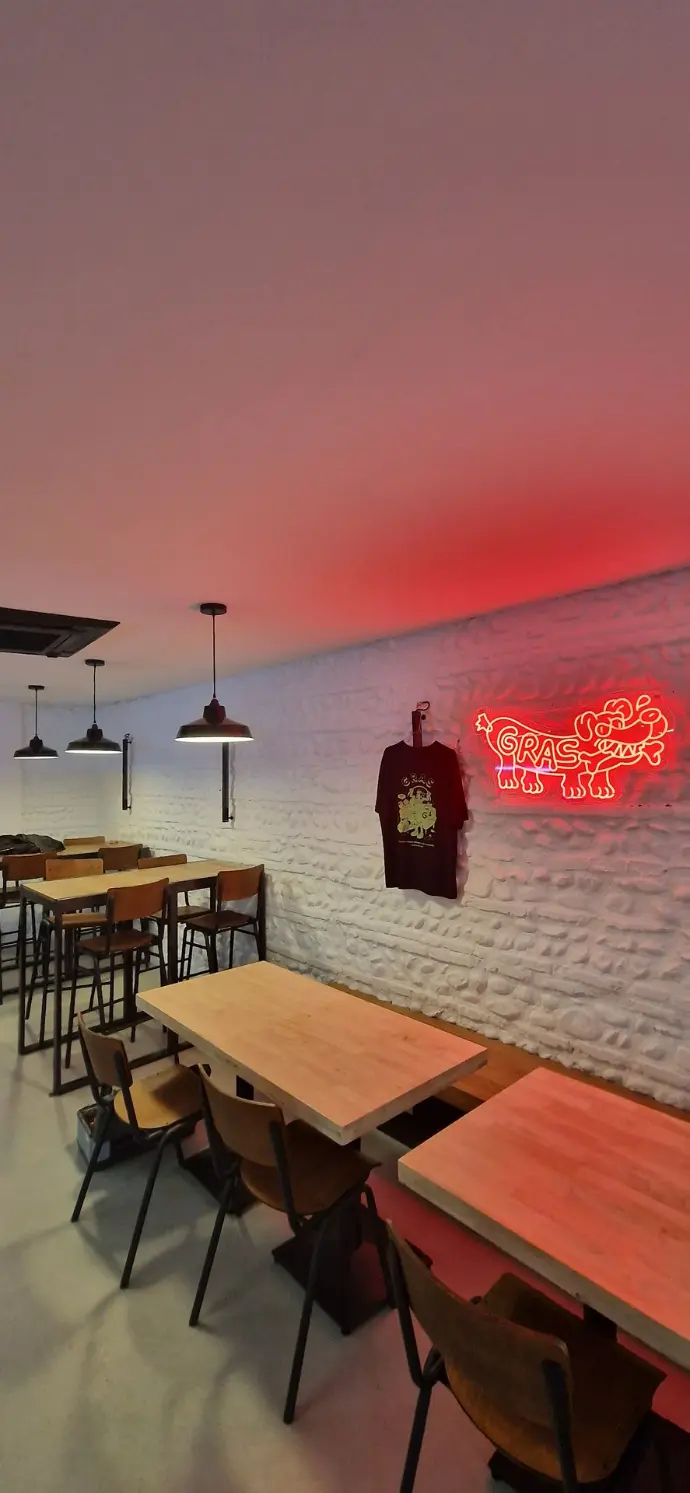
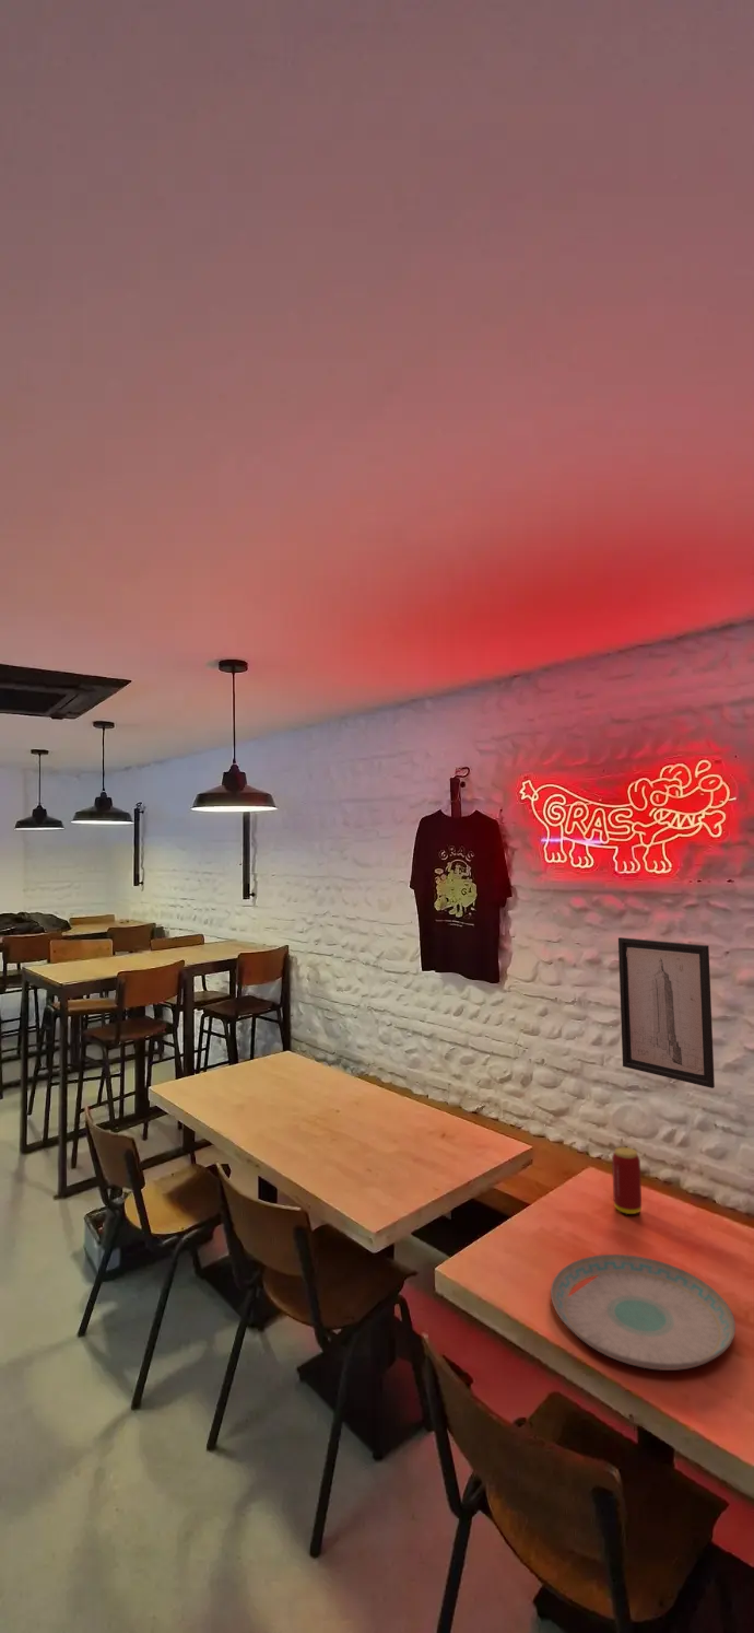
+ plate [550,1253,737,1372]
+ wall art [617,936,716,1089]
+ beverage can [611,1146,643,1215]
